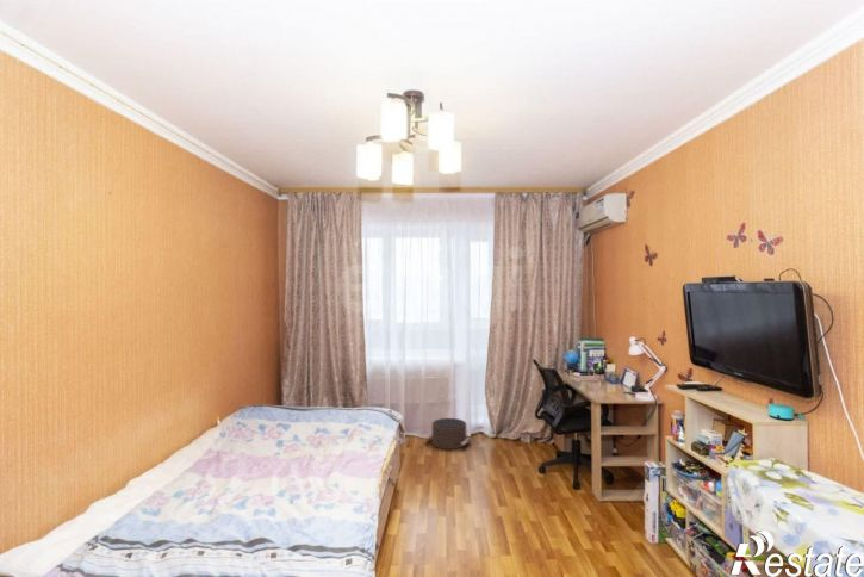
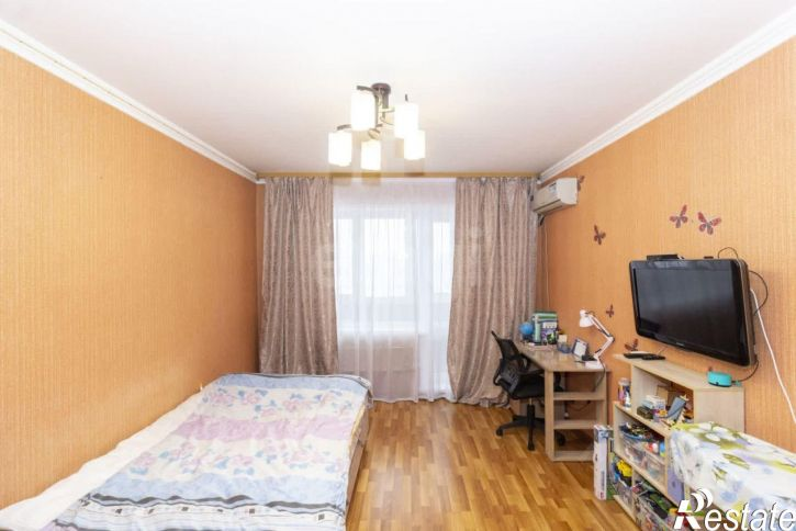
- pouf [423,417,471,451]
